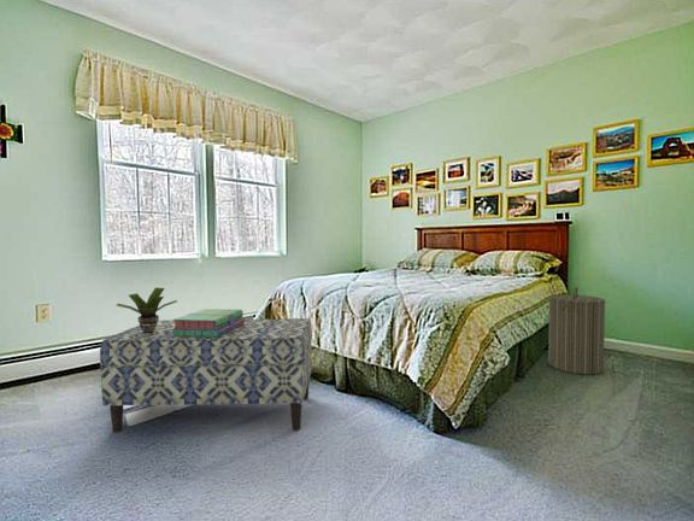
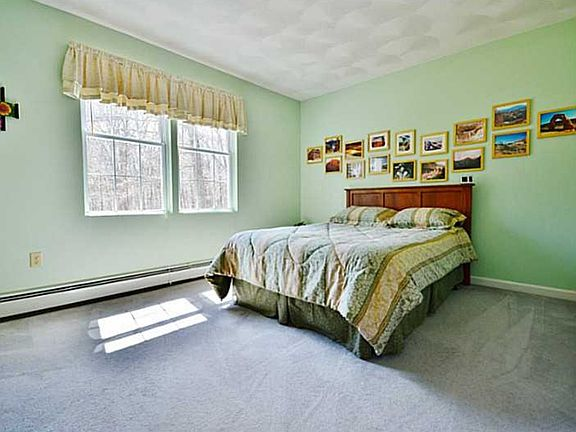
- potted plant [116,287,178,333]
- stack of books [171,308,246,338]
- laundry hamper [547,286,606,376]
- bench [99,317,313,433]
